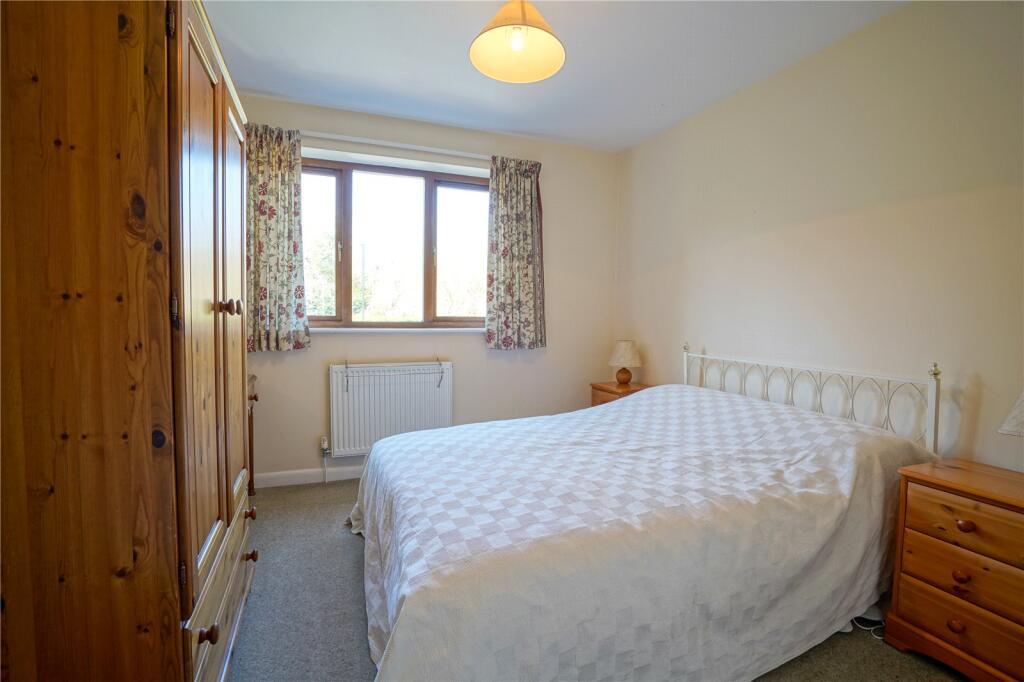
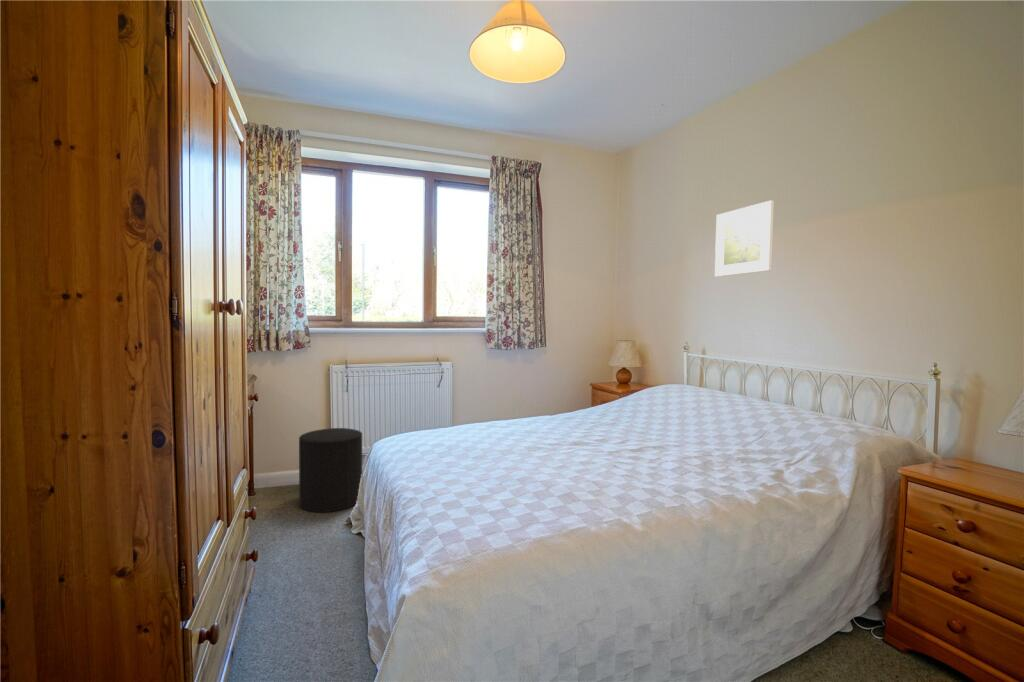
+ stool [298,427,363,513]
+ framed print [714,199,775,278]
